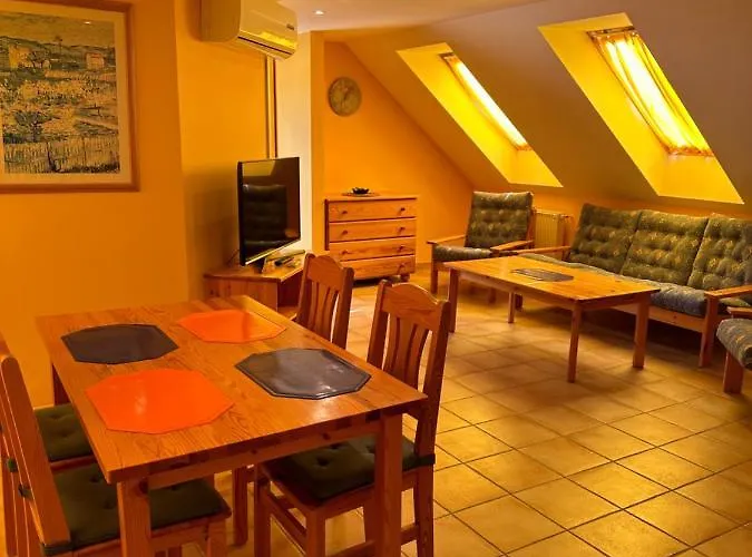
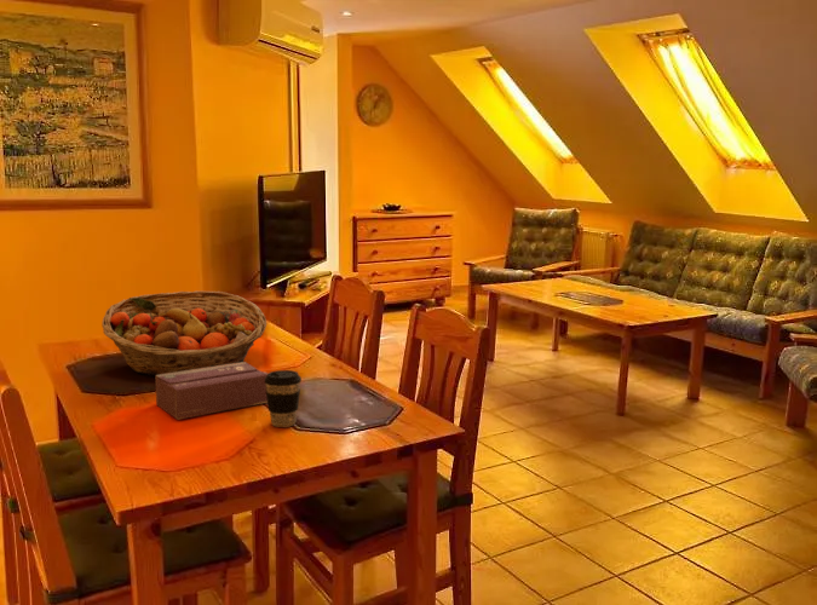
+ coffee cup [265,369,303,428]
+ tissue box [154,361,269,421]
+ fruit basket [100,290,267,376]
